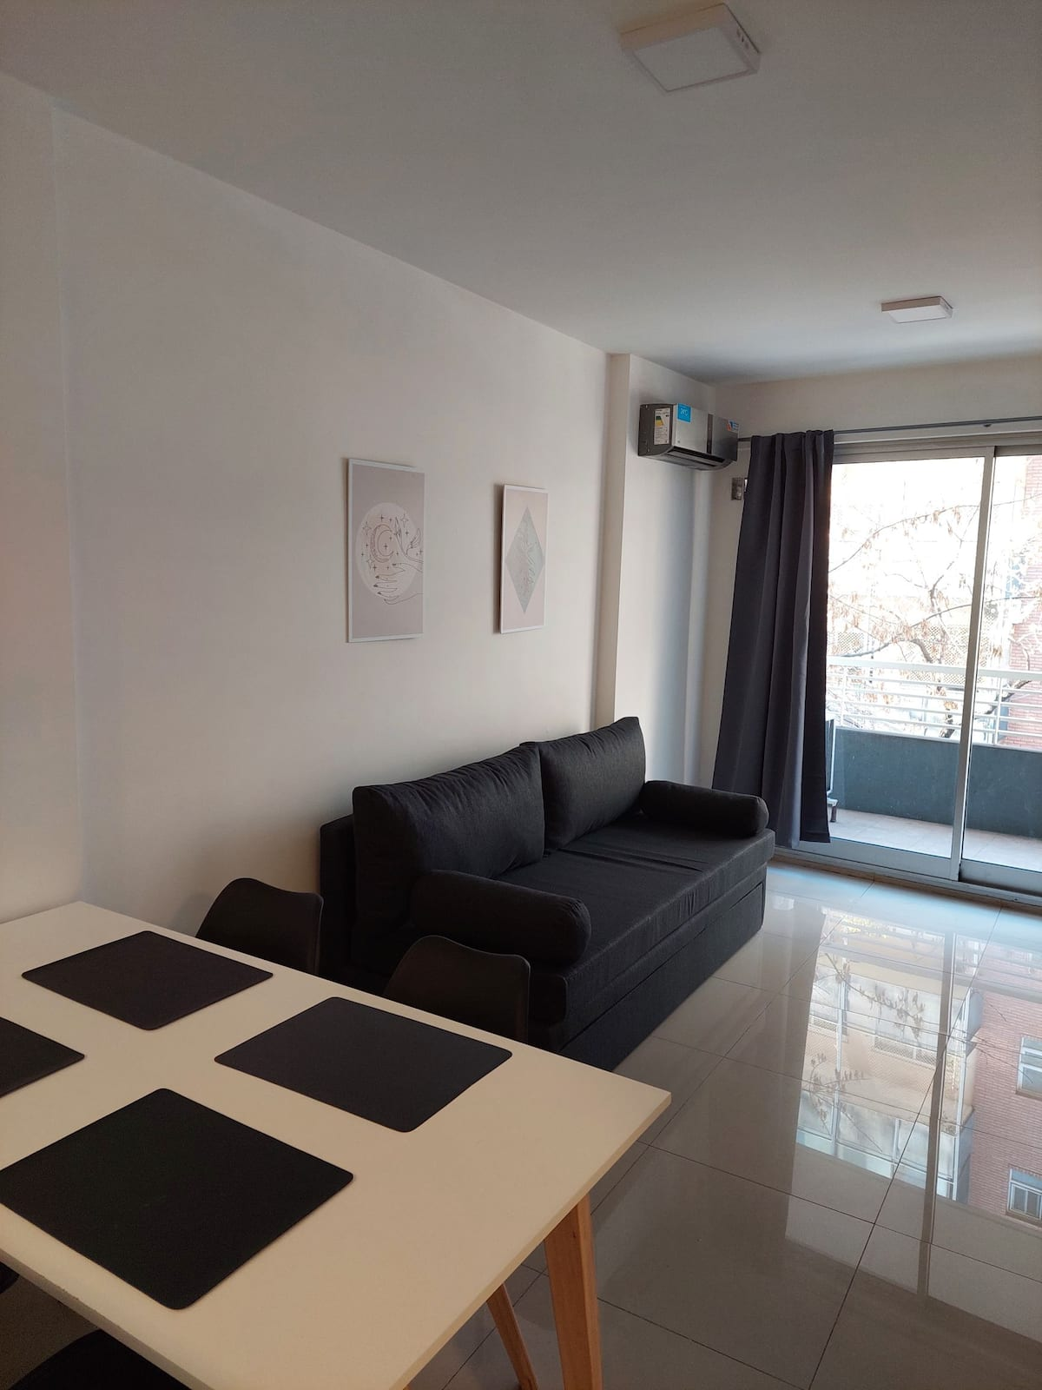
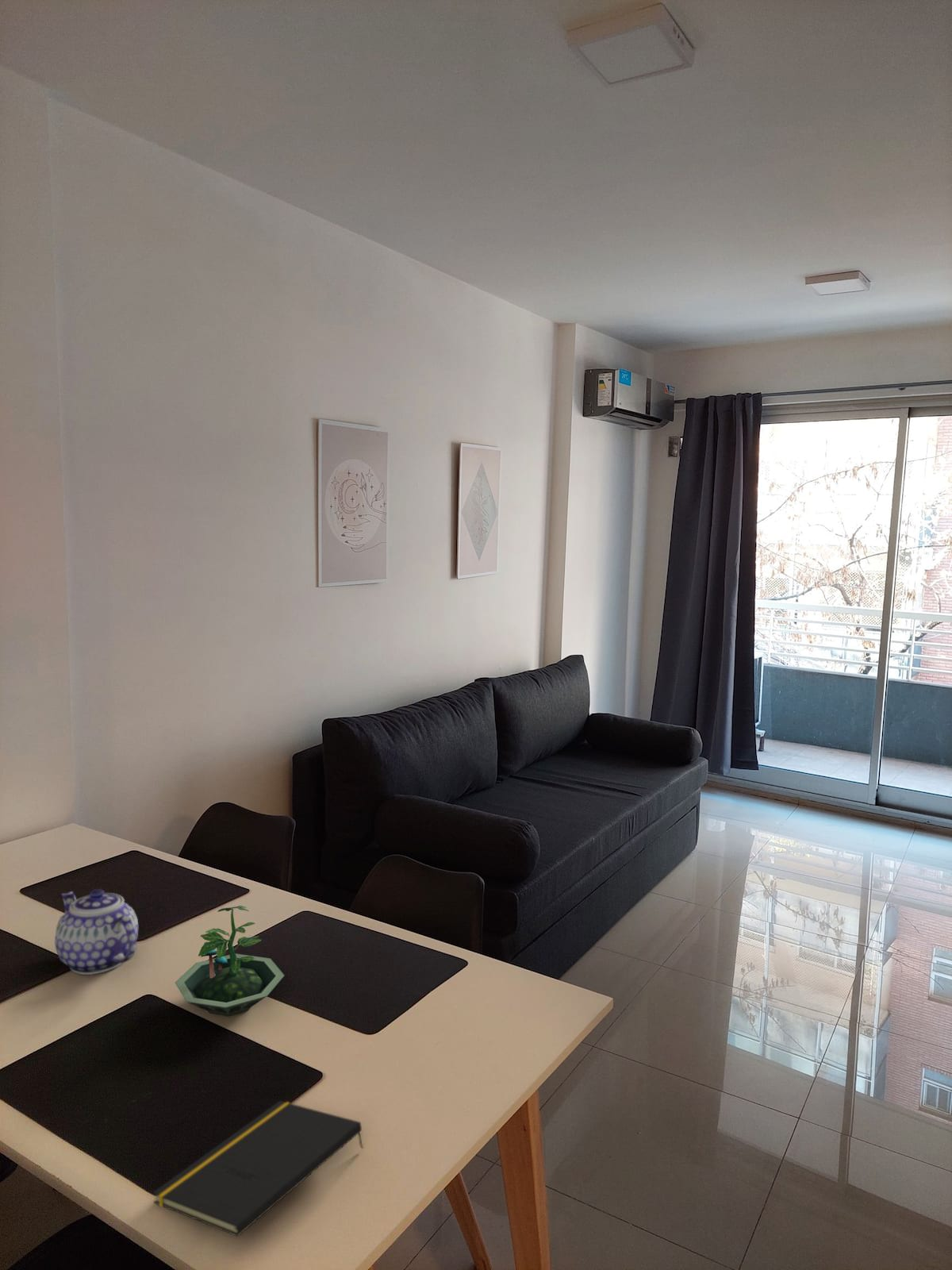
+ notepad [152,1100,364,1237]
+ terrarium [175,905,285,1017]
+ teapot [54,888,139,976]
